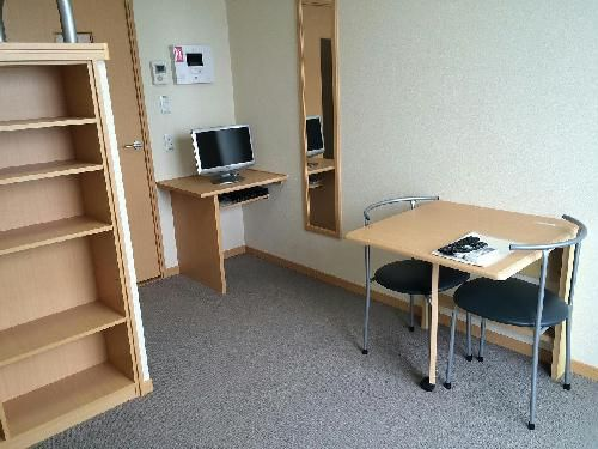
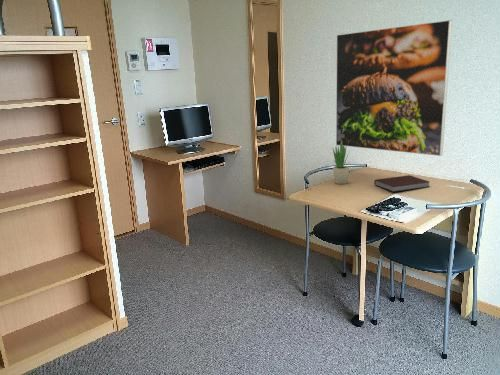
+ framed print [335,19,453,157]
+ potted plant [332,139,351,185]
+ notebook [373,174,431,193]
